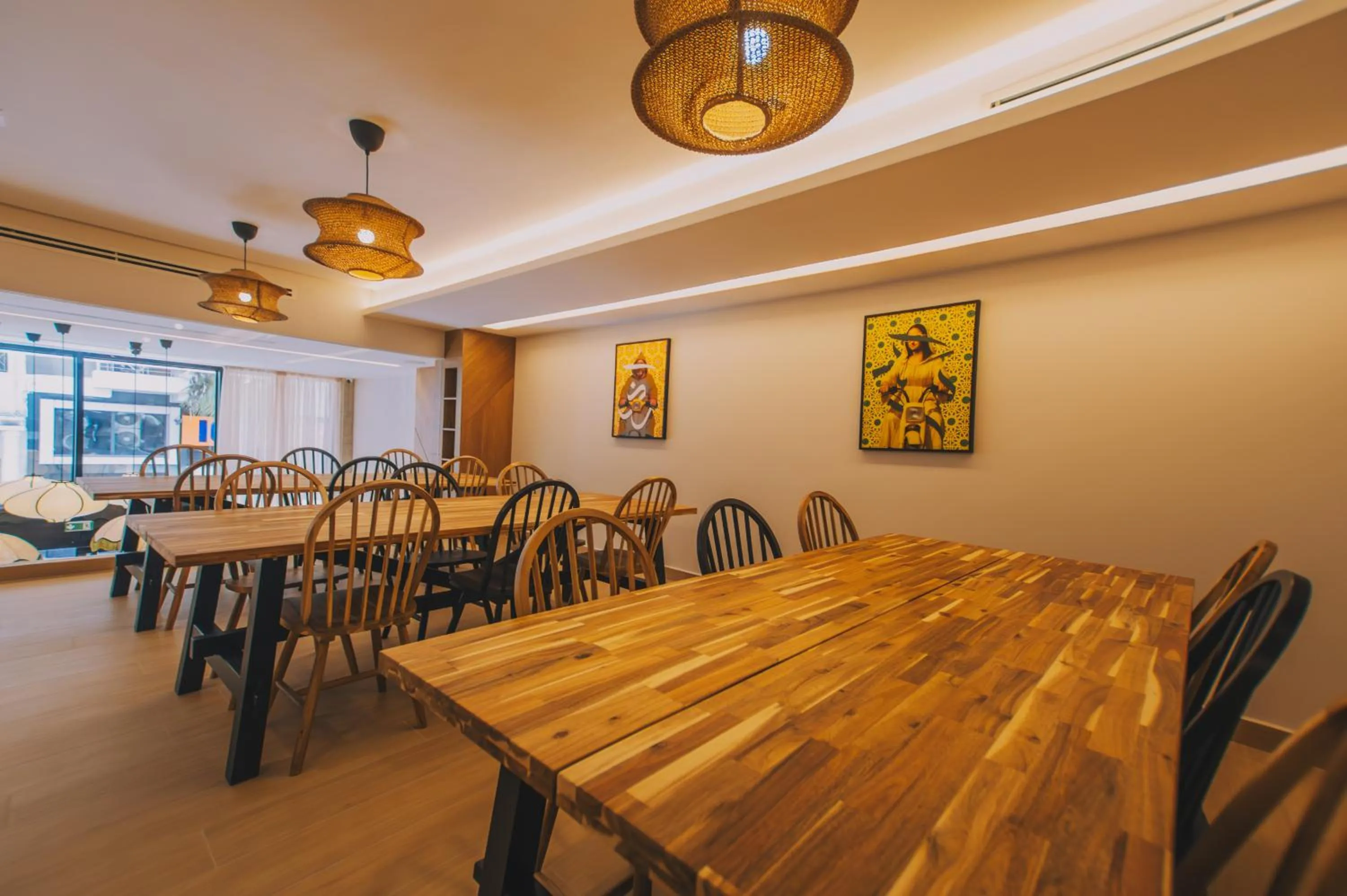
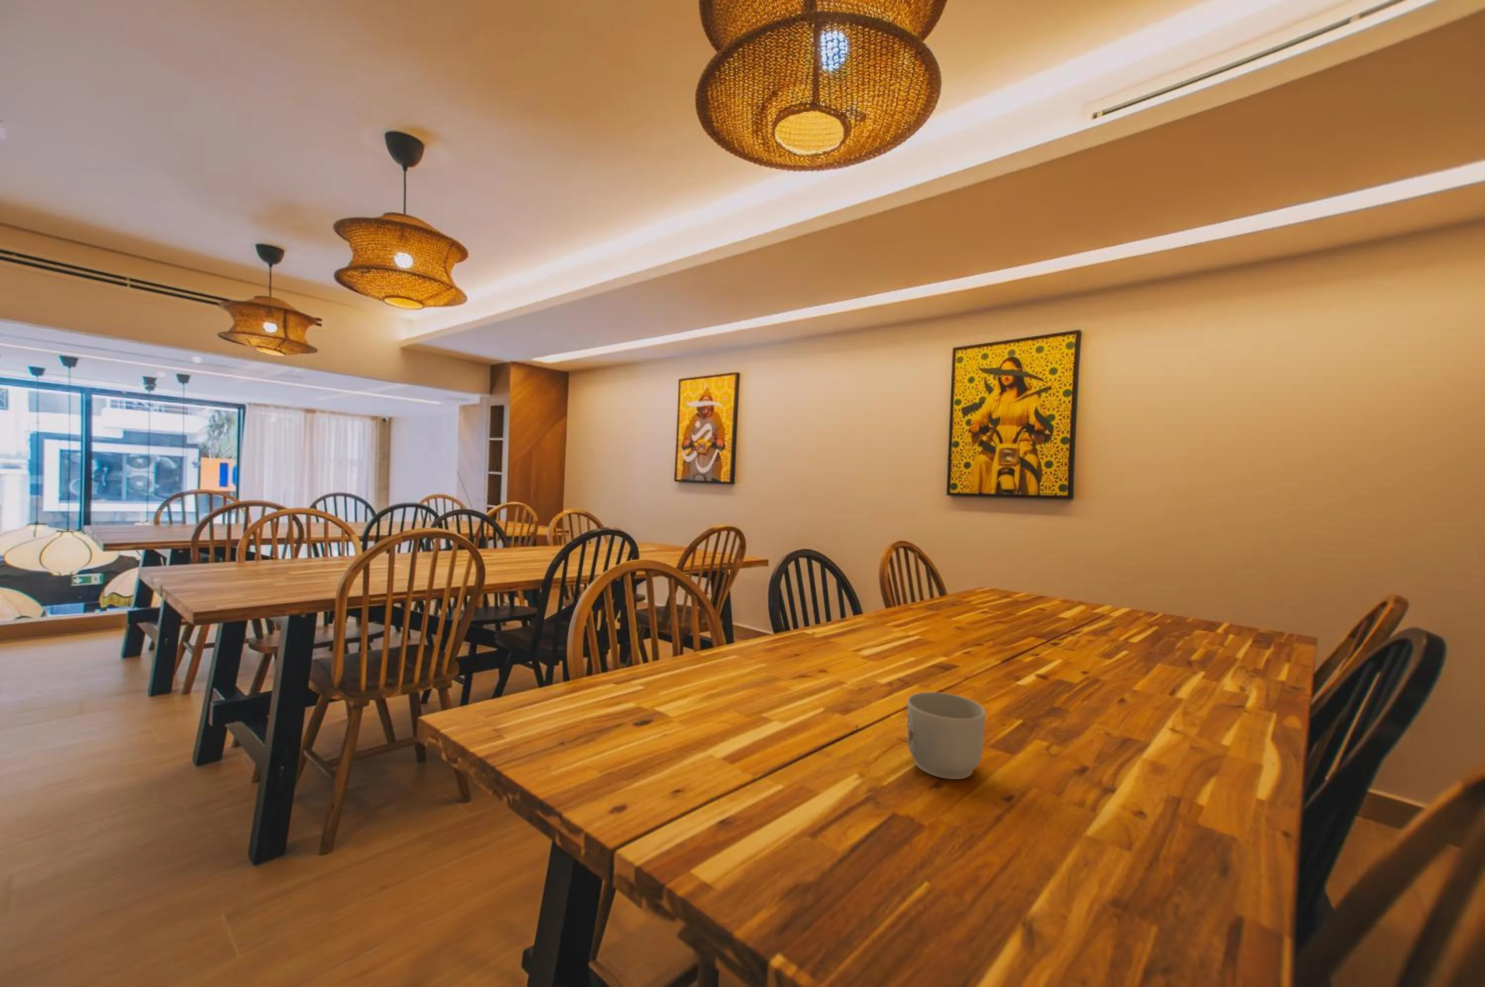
+ mug [906,692,986,780]
